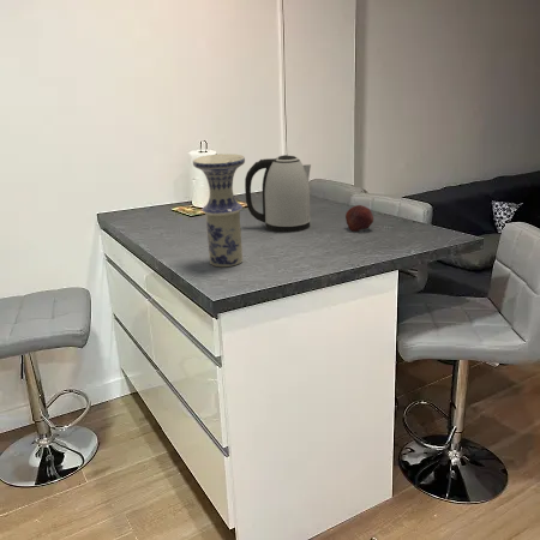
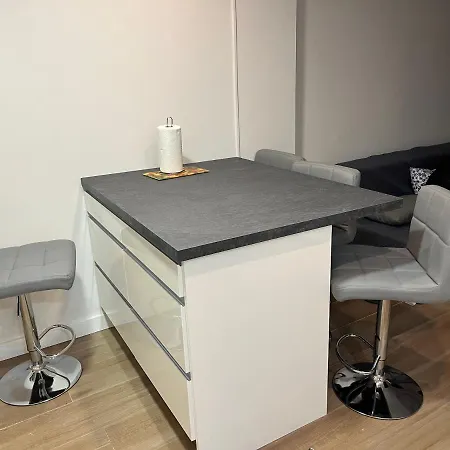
- kettle [244,154,312,234]
- vase [192,152,246,268]
- apple [344,204,374,233]
